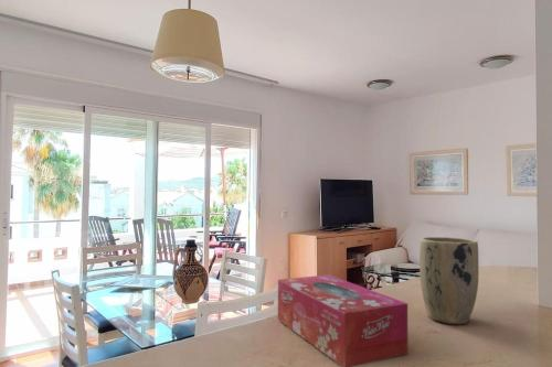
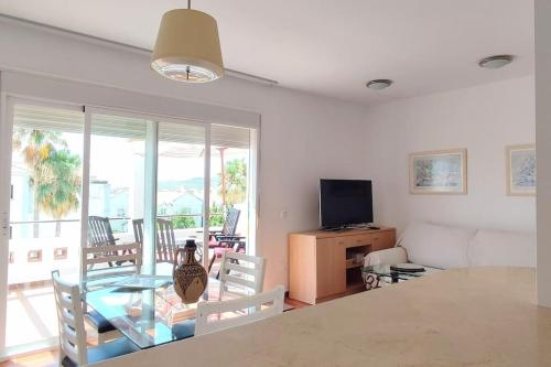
- plant pot [418,236,480,325]
- tissue box [277,273,410,367]
